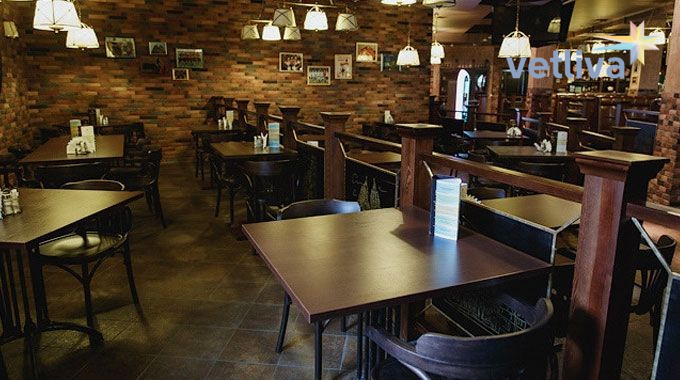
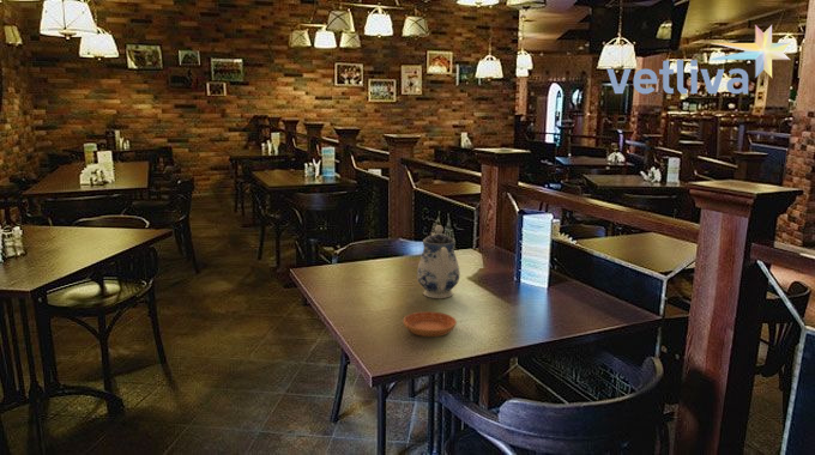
+ teapot [416,224,461,299]
+ saucer [403,310,458,338]
